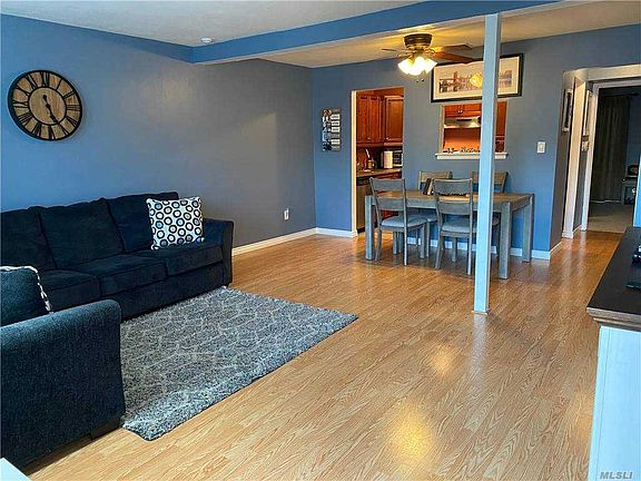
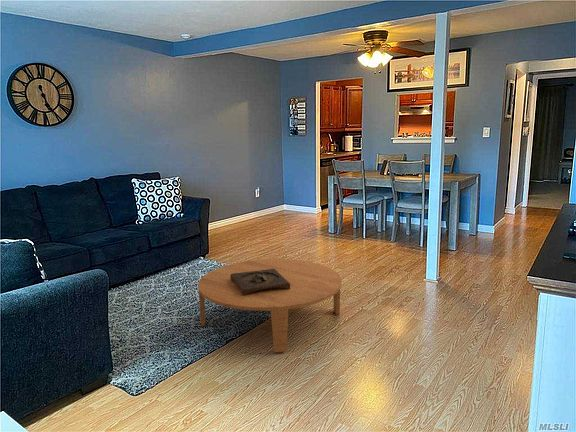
+ coffee table [197,258,343,353]
+ wooden tray [230,269,290,296]
